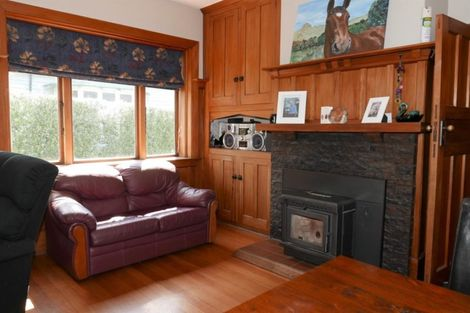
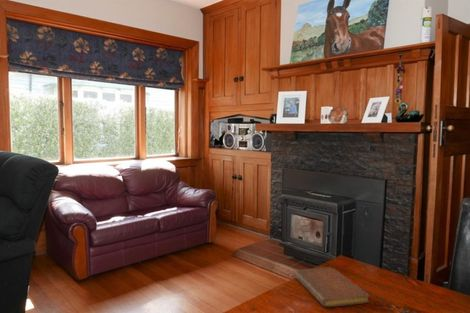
+ notebook [292,267,371,308]
